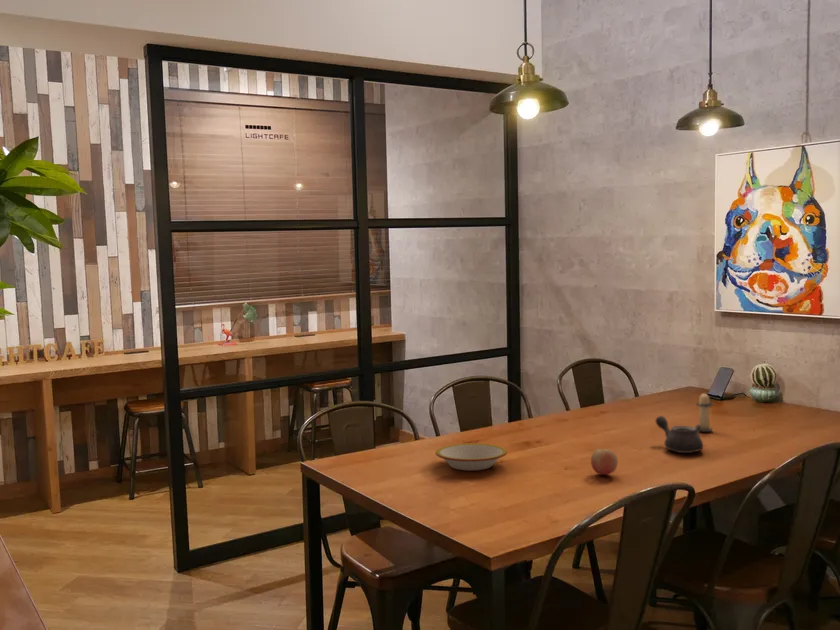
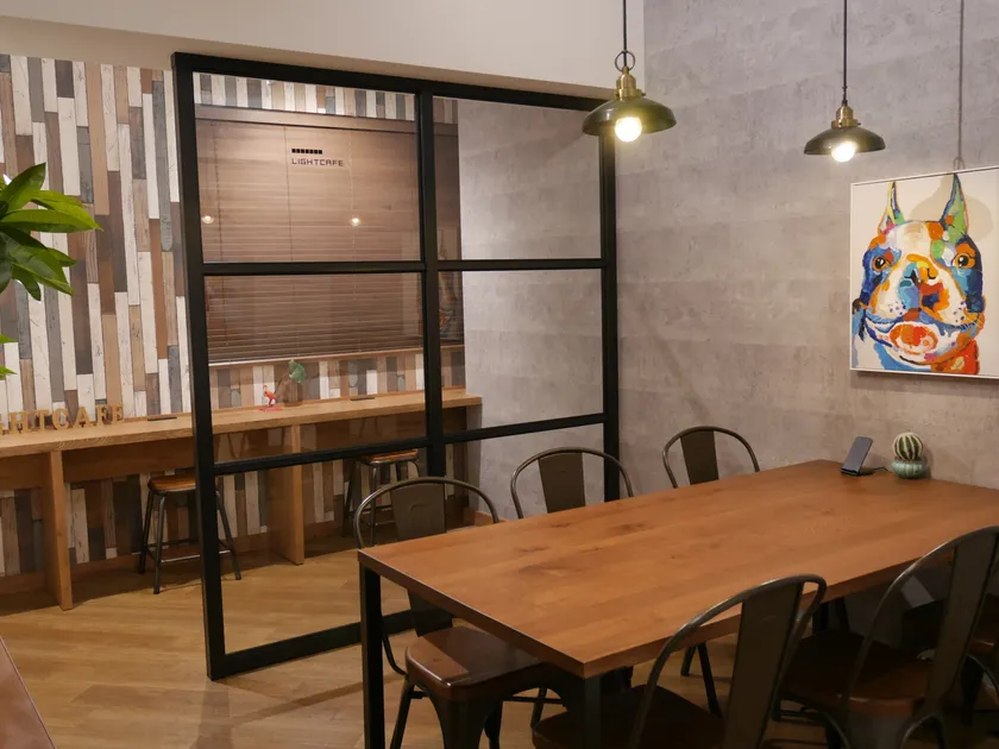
- teapot [654,415,704,454]
- bowl [435,442,508,472]
- candle [695,390,714,433]
- fruit [590,448,619,476]
